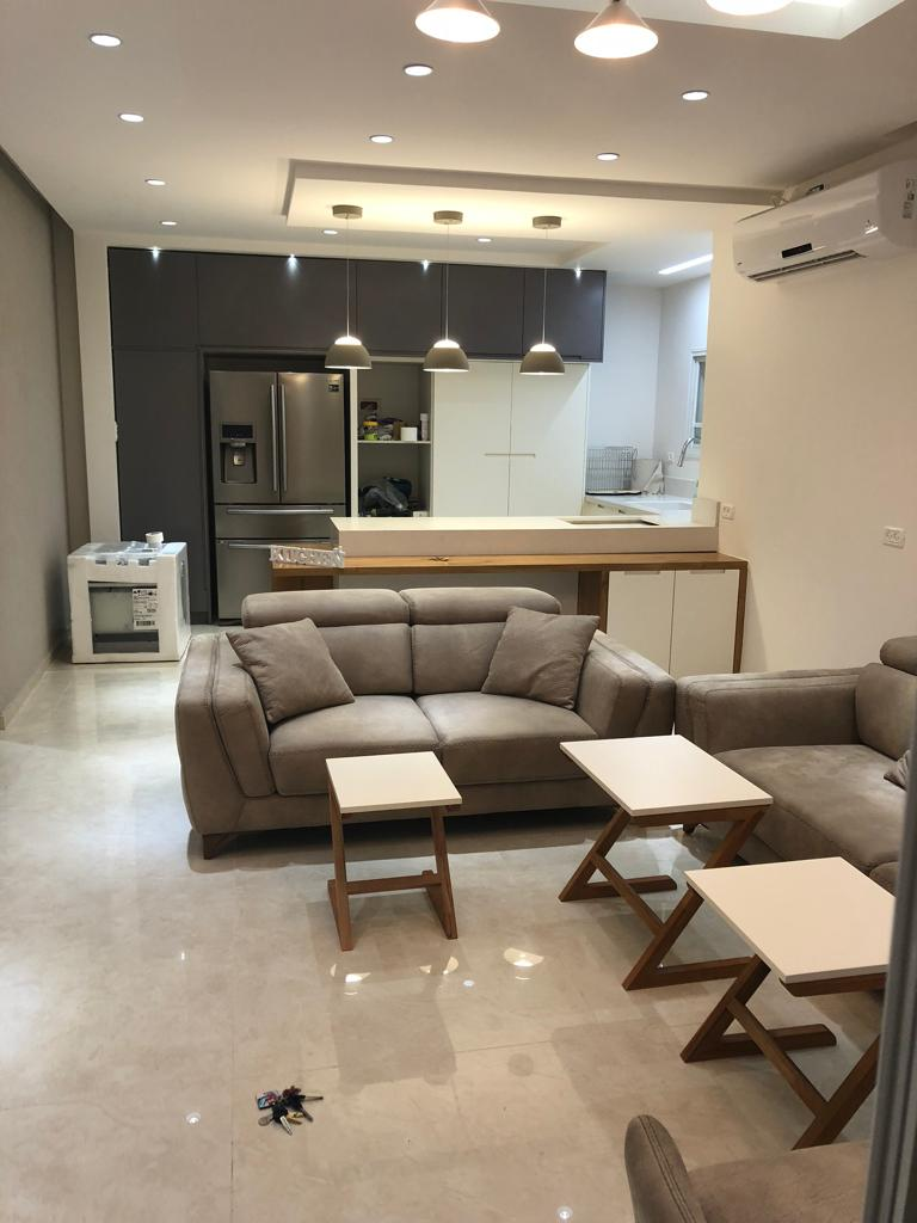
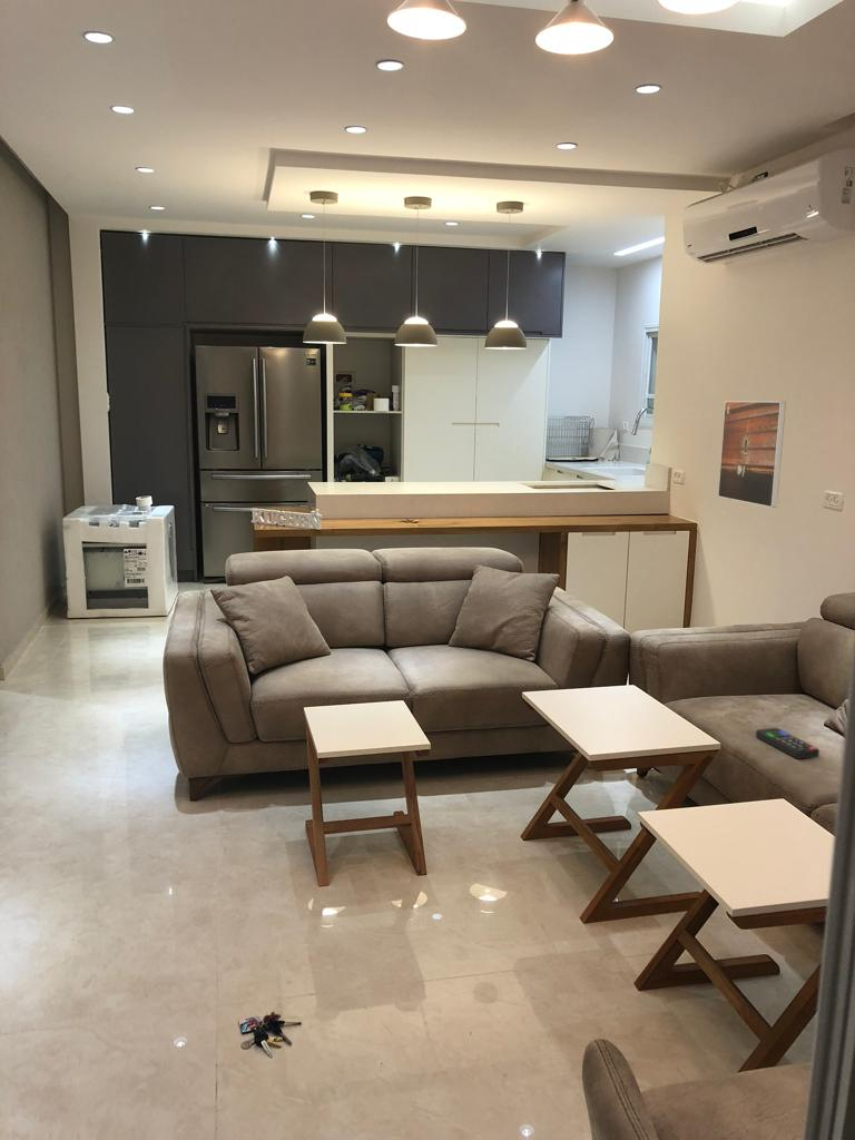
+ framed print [717,400,787,509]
+ remote control [755,727,820,760]
